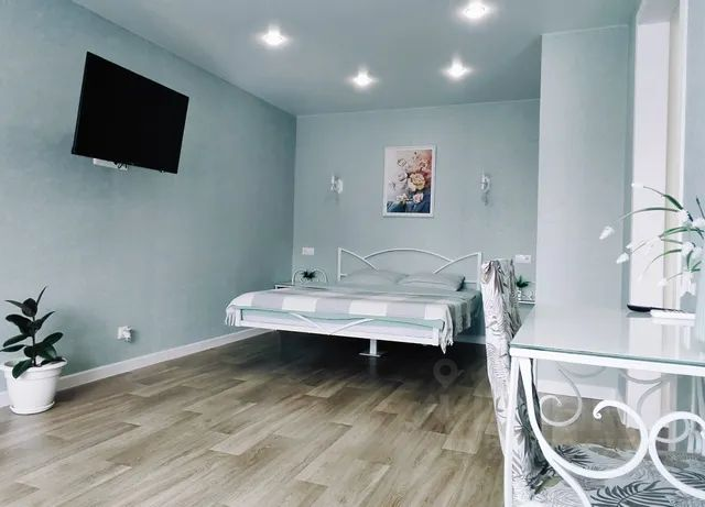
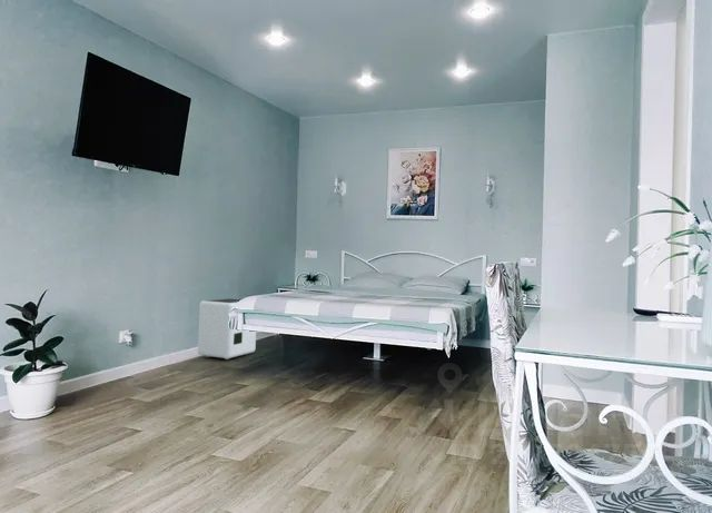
+ air purifier [197,297,257,361]
